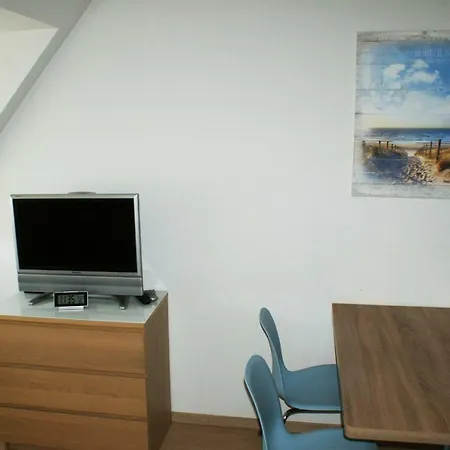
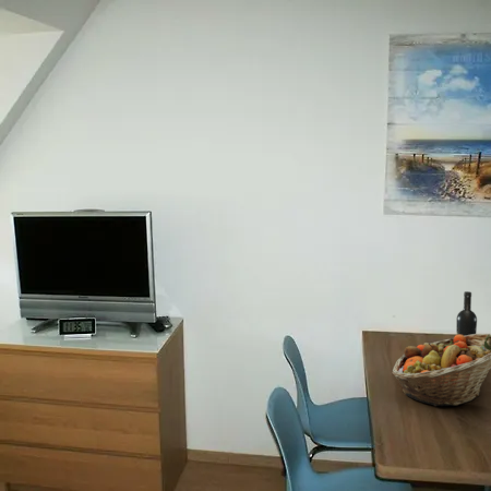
+ fruit basket [391,333,491,407]
+ wine bottle [455,290,478,336]
